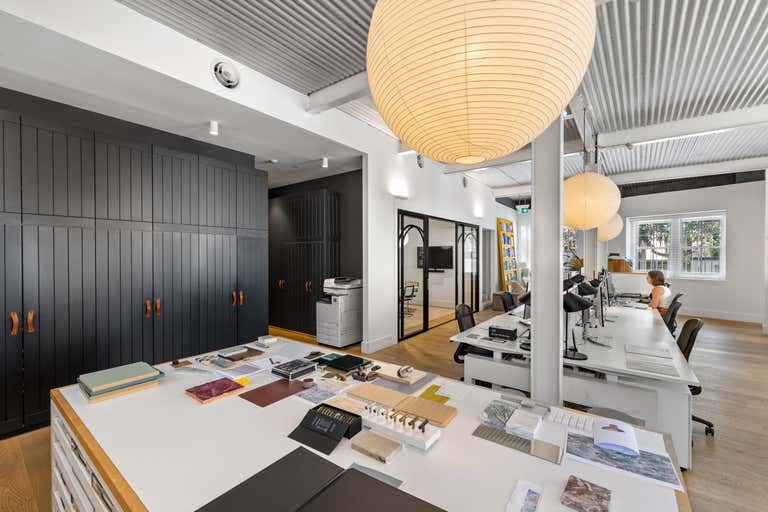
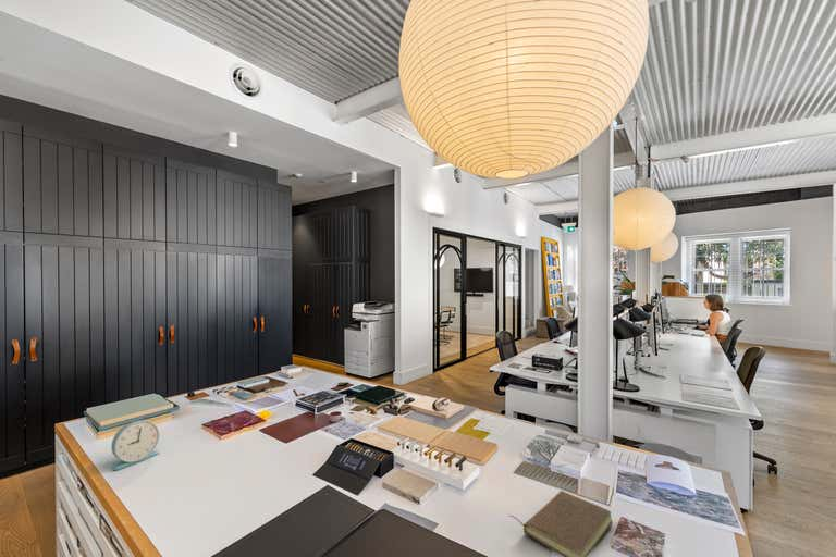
+ book [509,490,614,557]
+ alarm clock [110,420,160,471]
